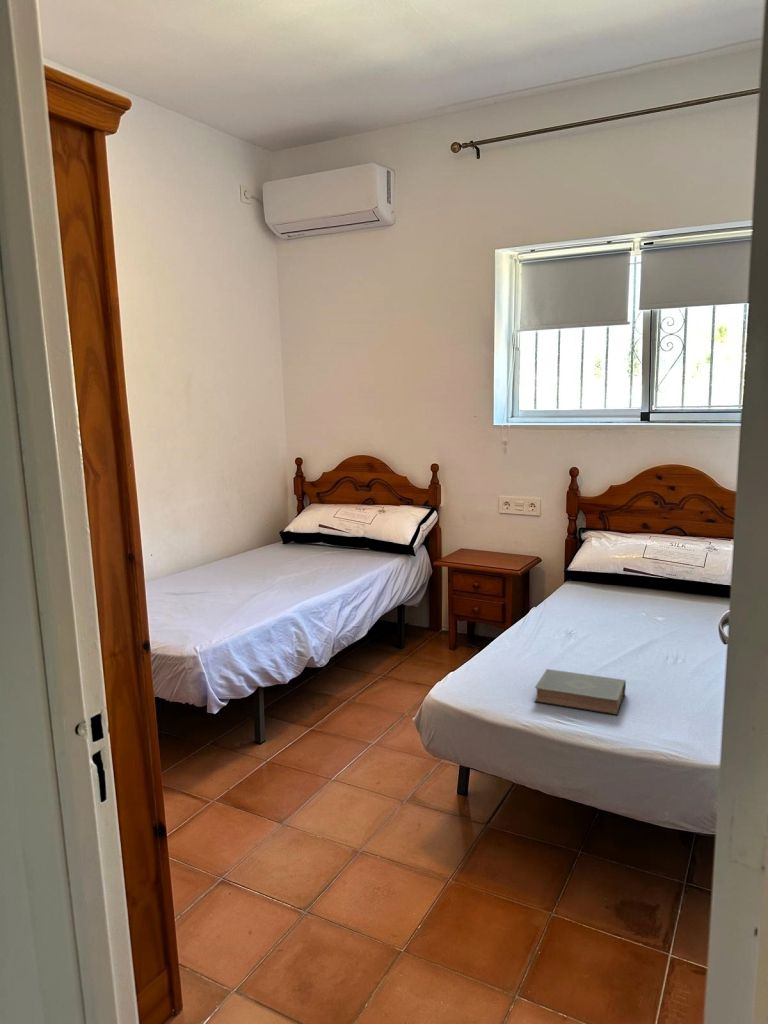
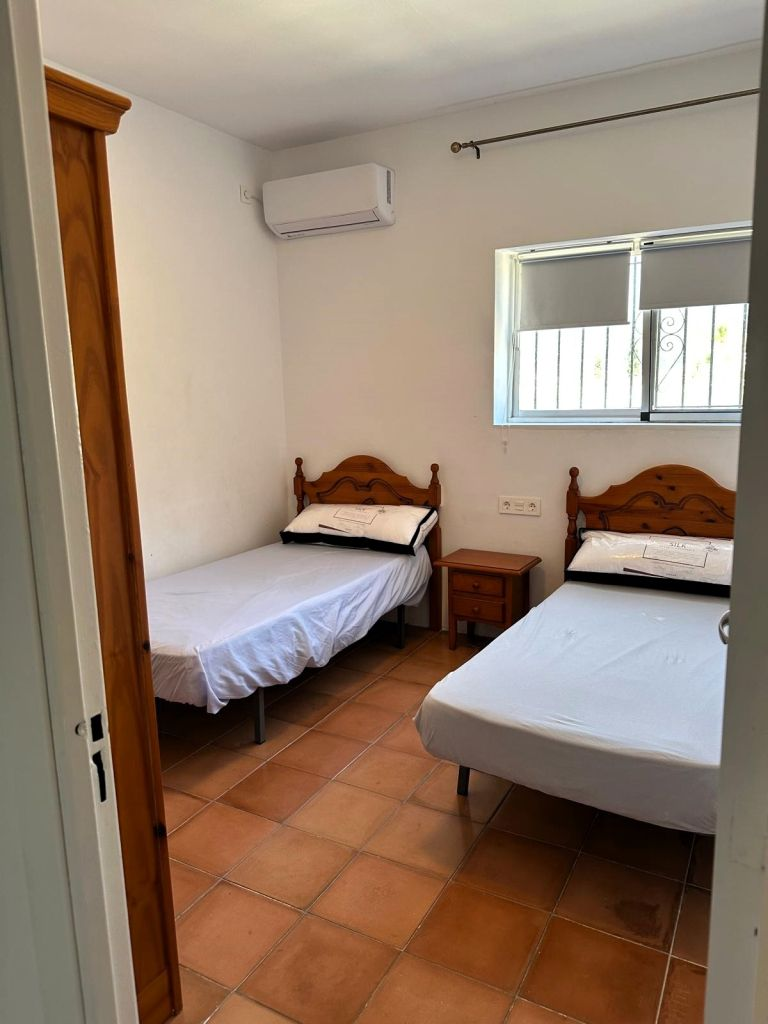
- book [534,668,627,716]
